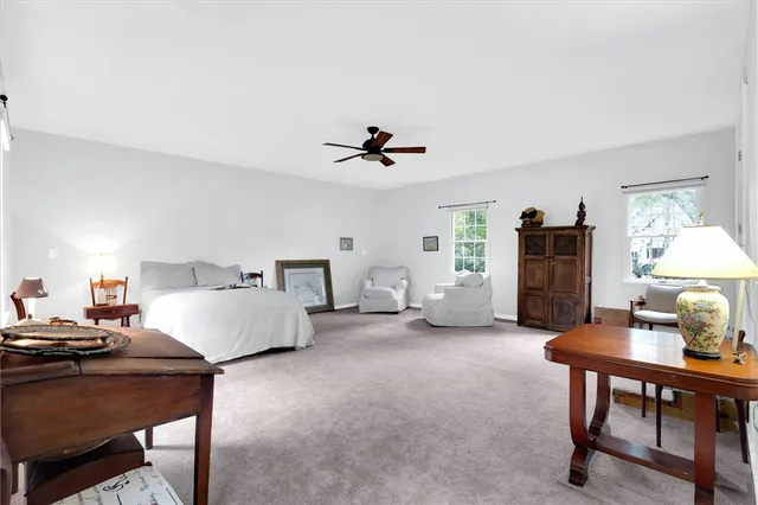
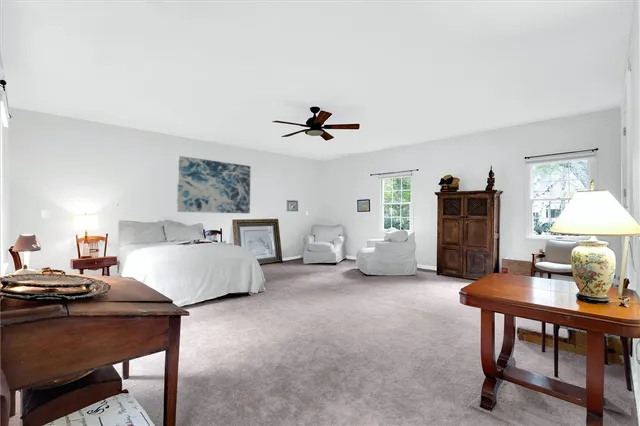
+ wall art [176,155,251,214]
